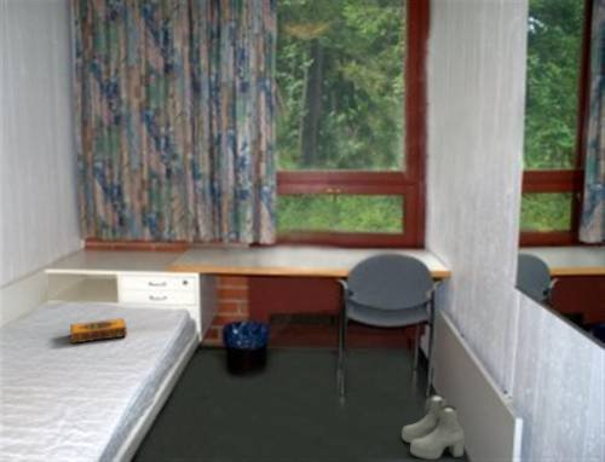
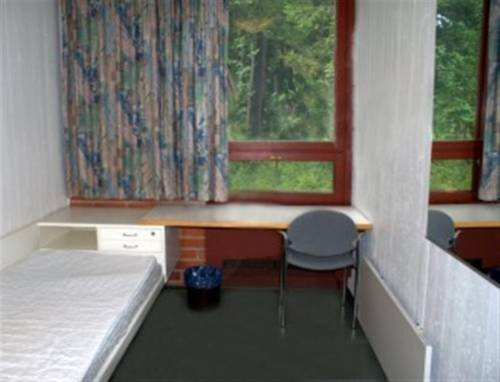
- hardback book [69,317,128,345]
- boots [401,393,466,461]
